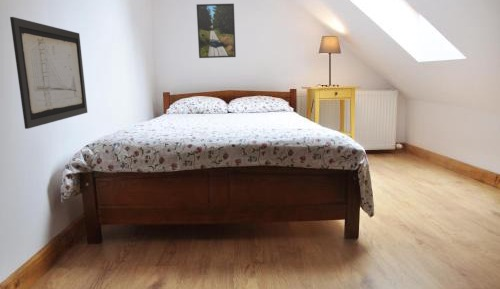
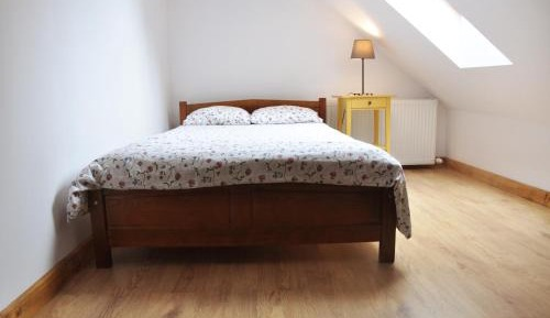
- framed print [196,3,237,59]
- wall art [9,16,88,130]
